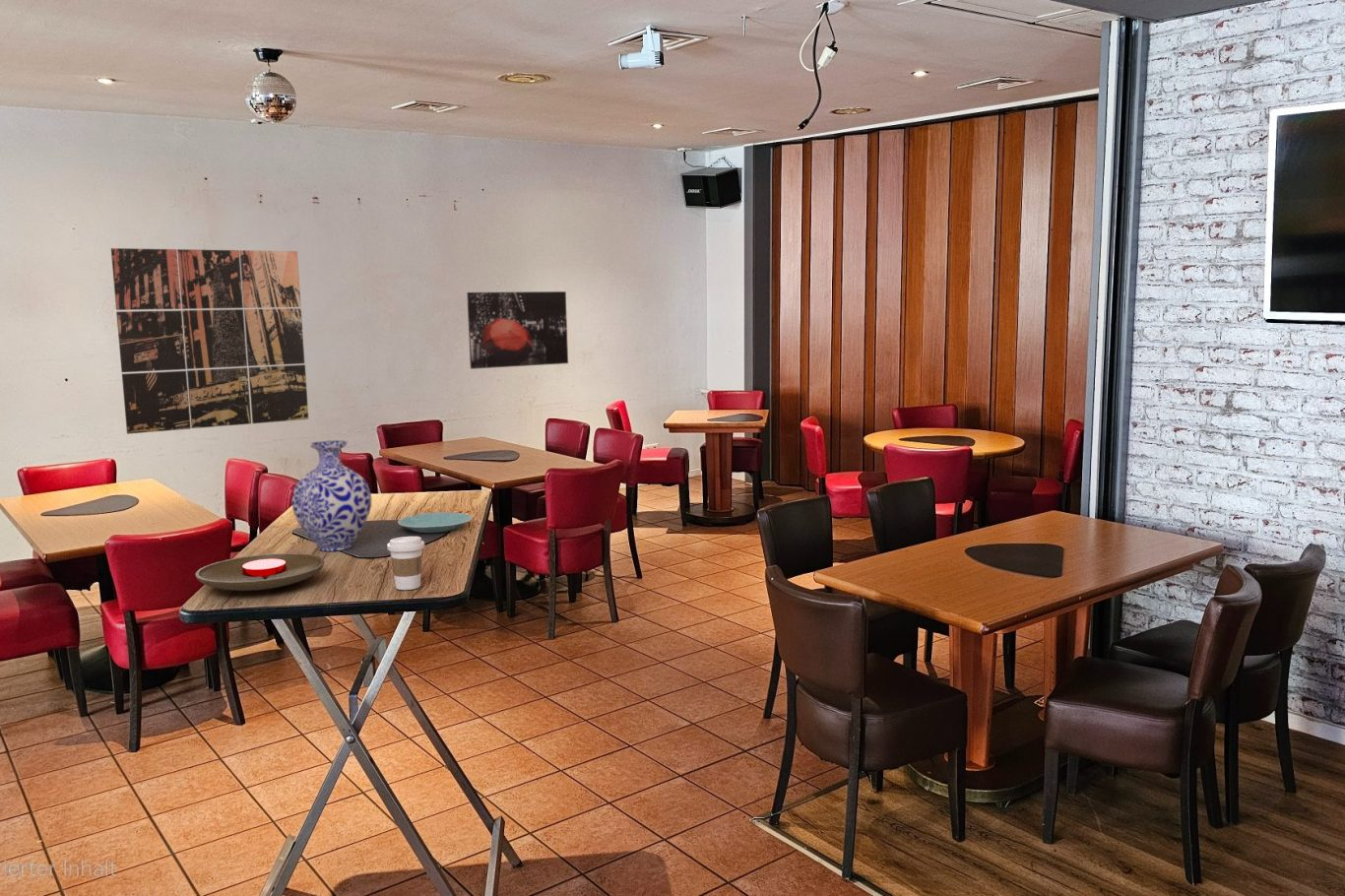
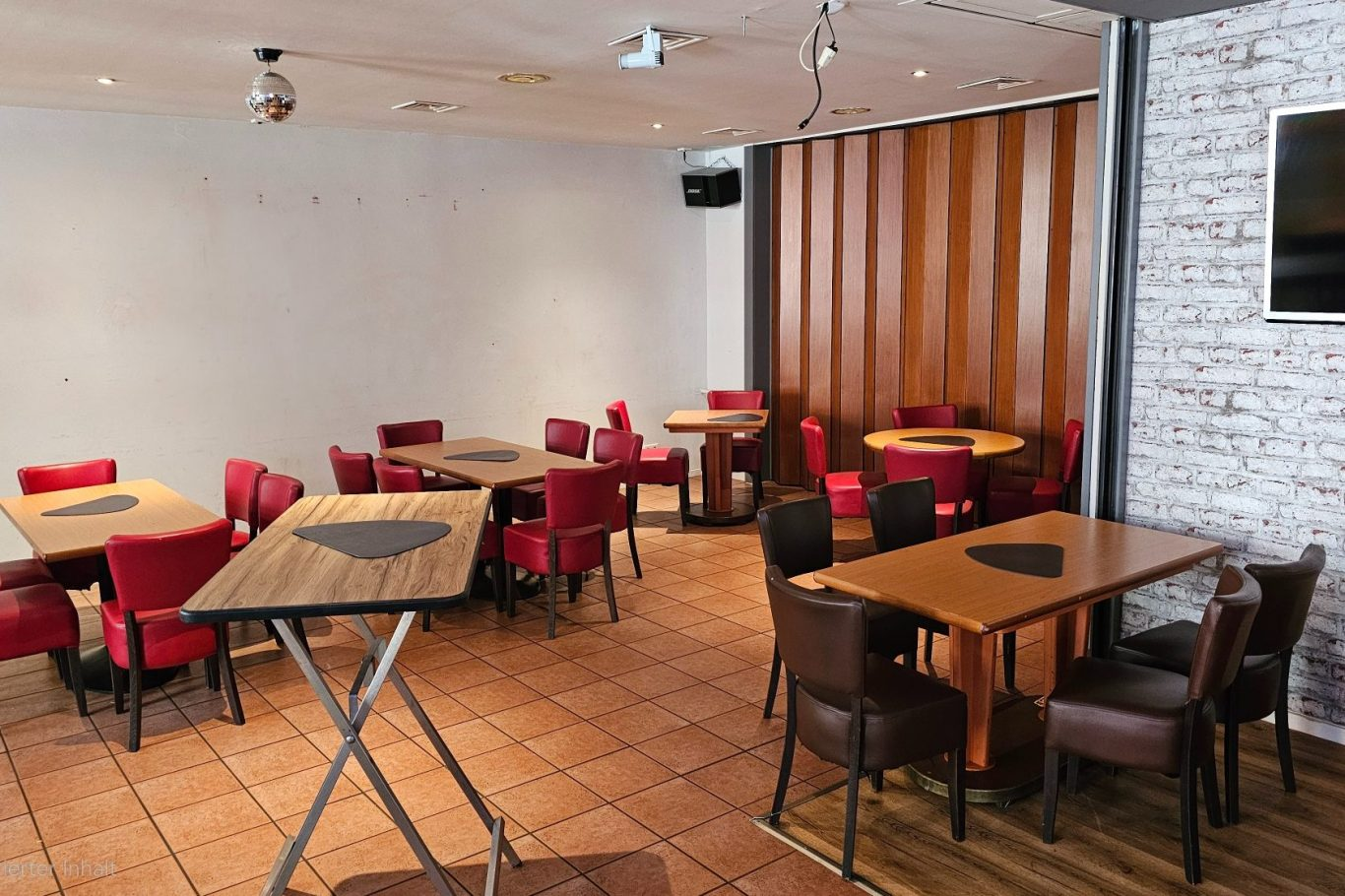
- wall art [466,290,569,370]
- plate [397,511,473,534]
- wall art [110,247,309,435]
- vase [291,439,372,552]
- coffee cup [386,536,425,591]
- plate [195,552,325,592]
